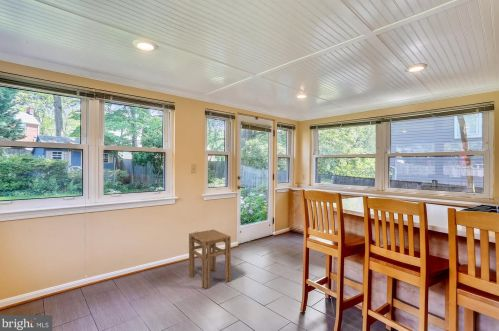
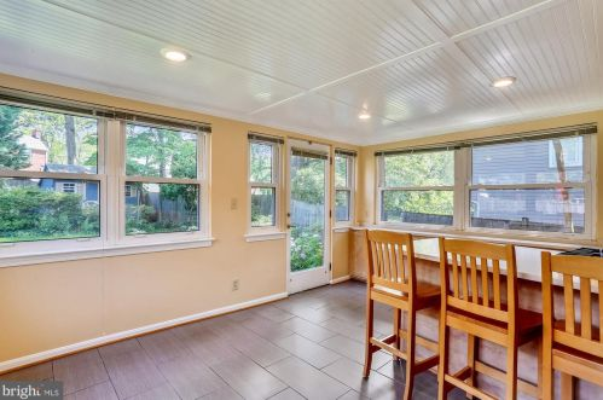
- stool [188,229,232,290]
